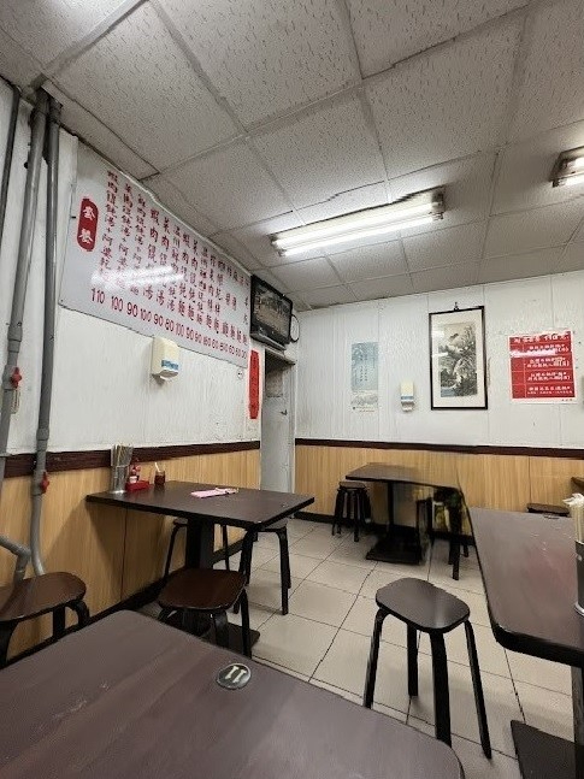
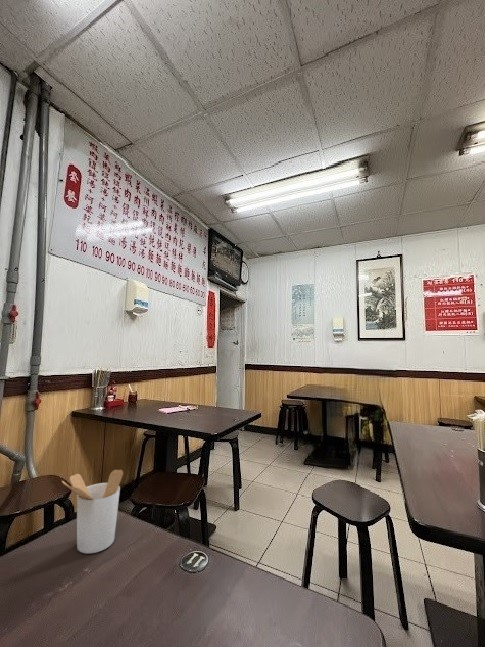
+ utensil holder [61,469,124,554]
